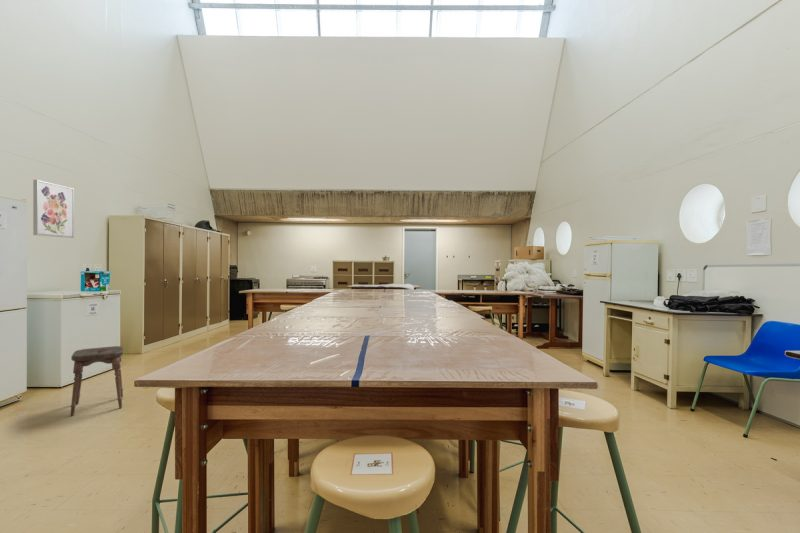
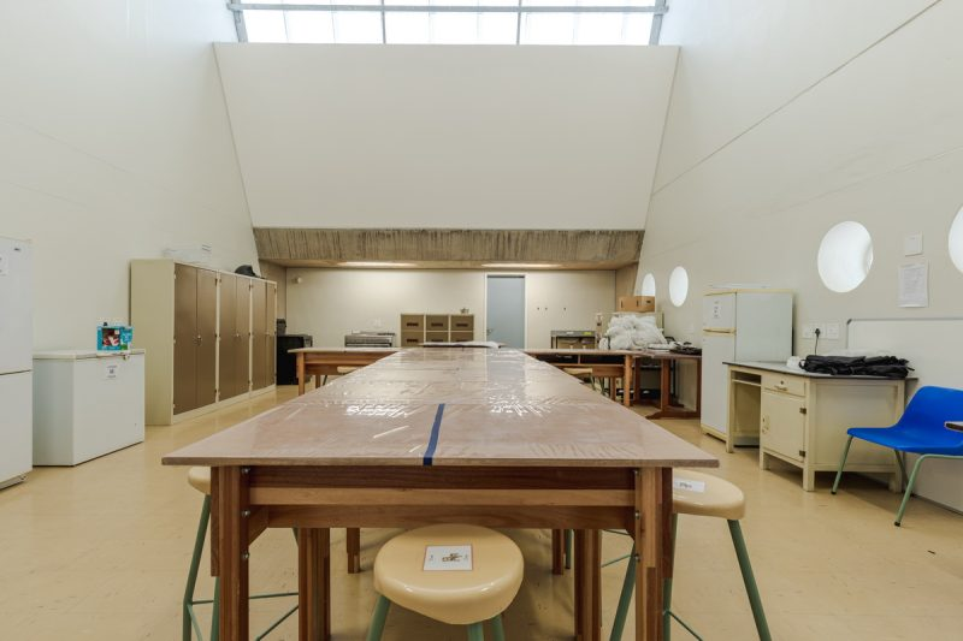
- wall art [32,179,75,239]
- stool [69,345,124,417]
